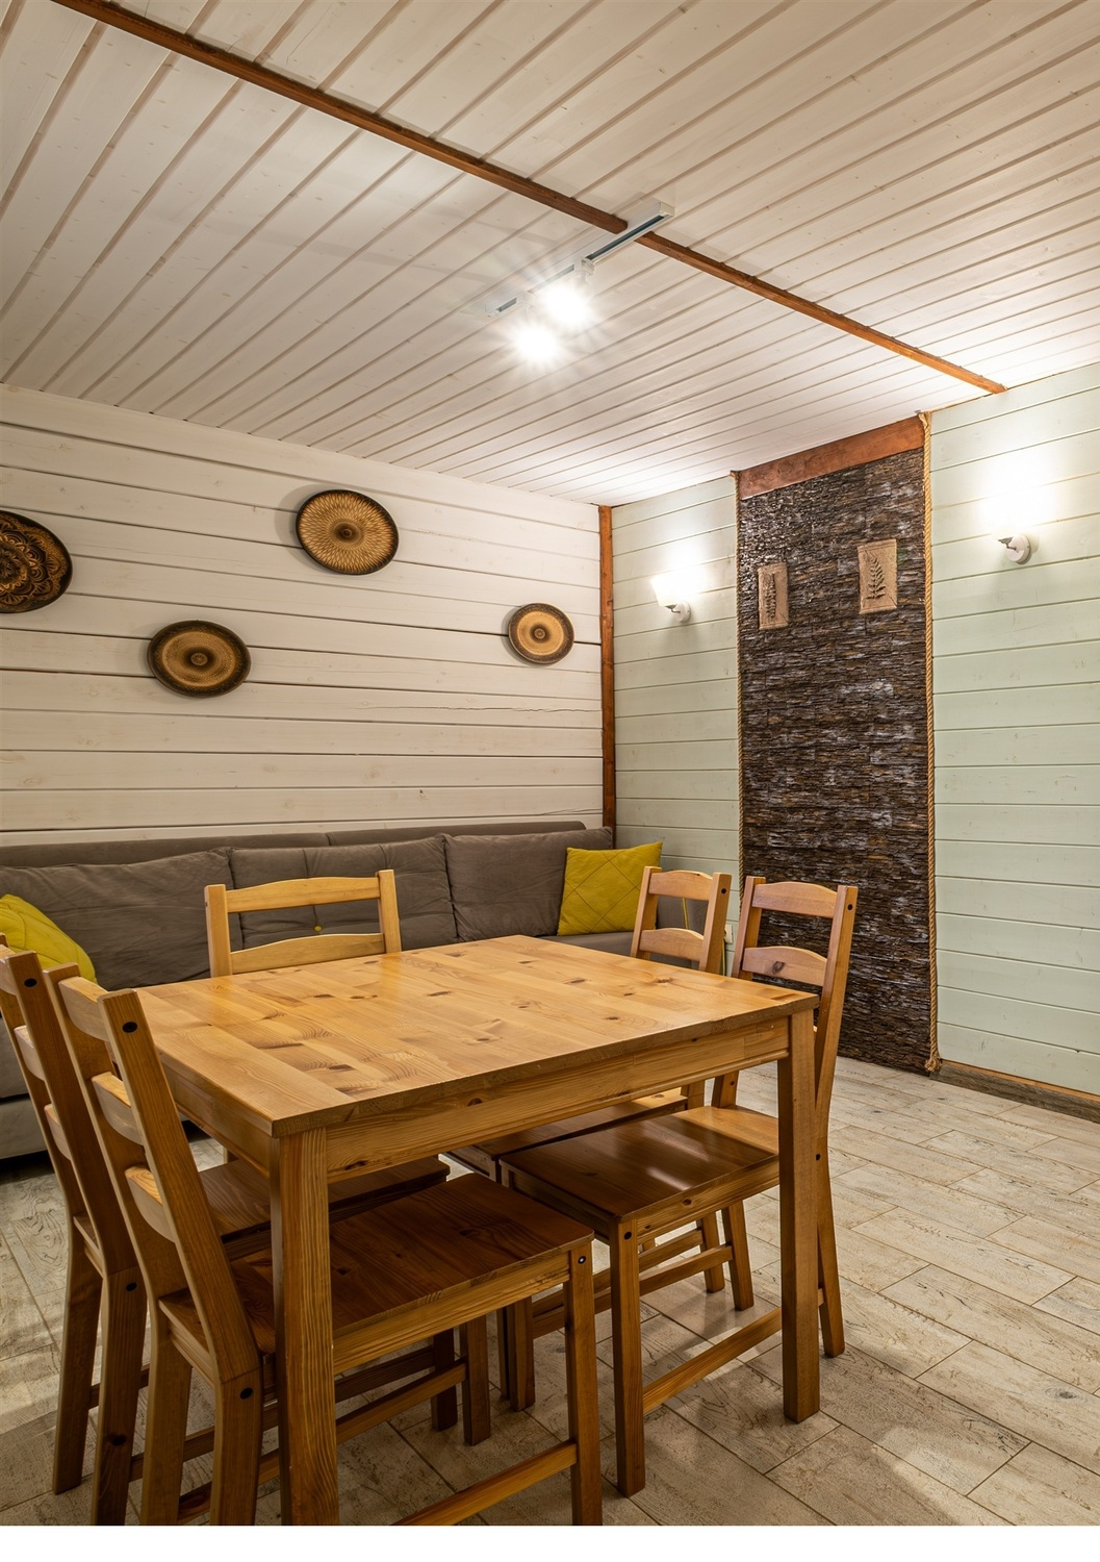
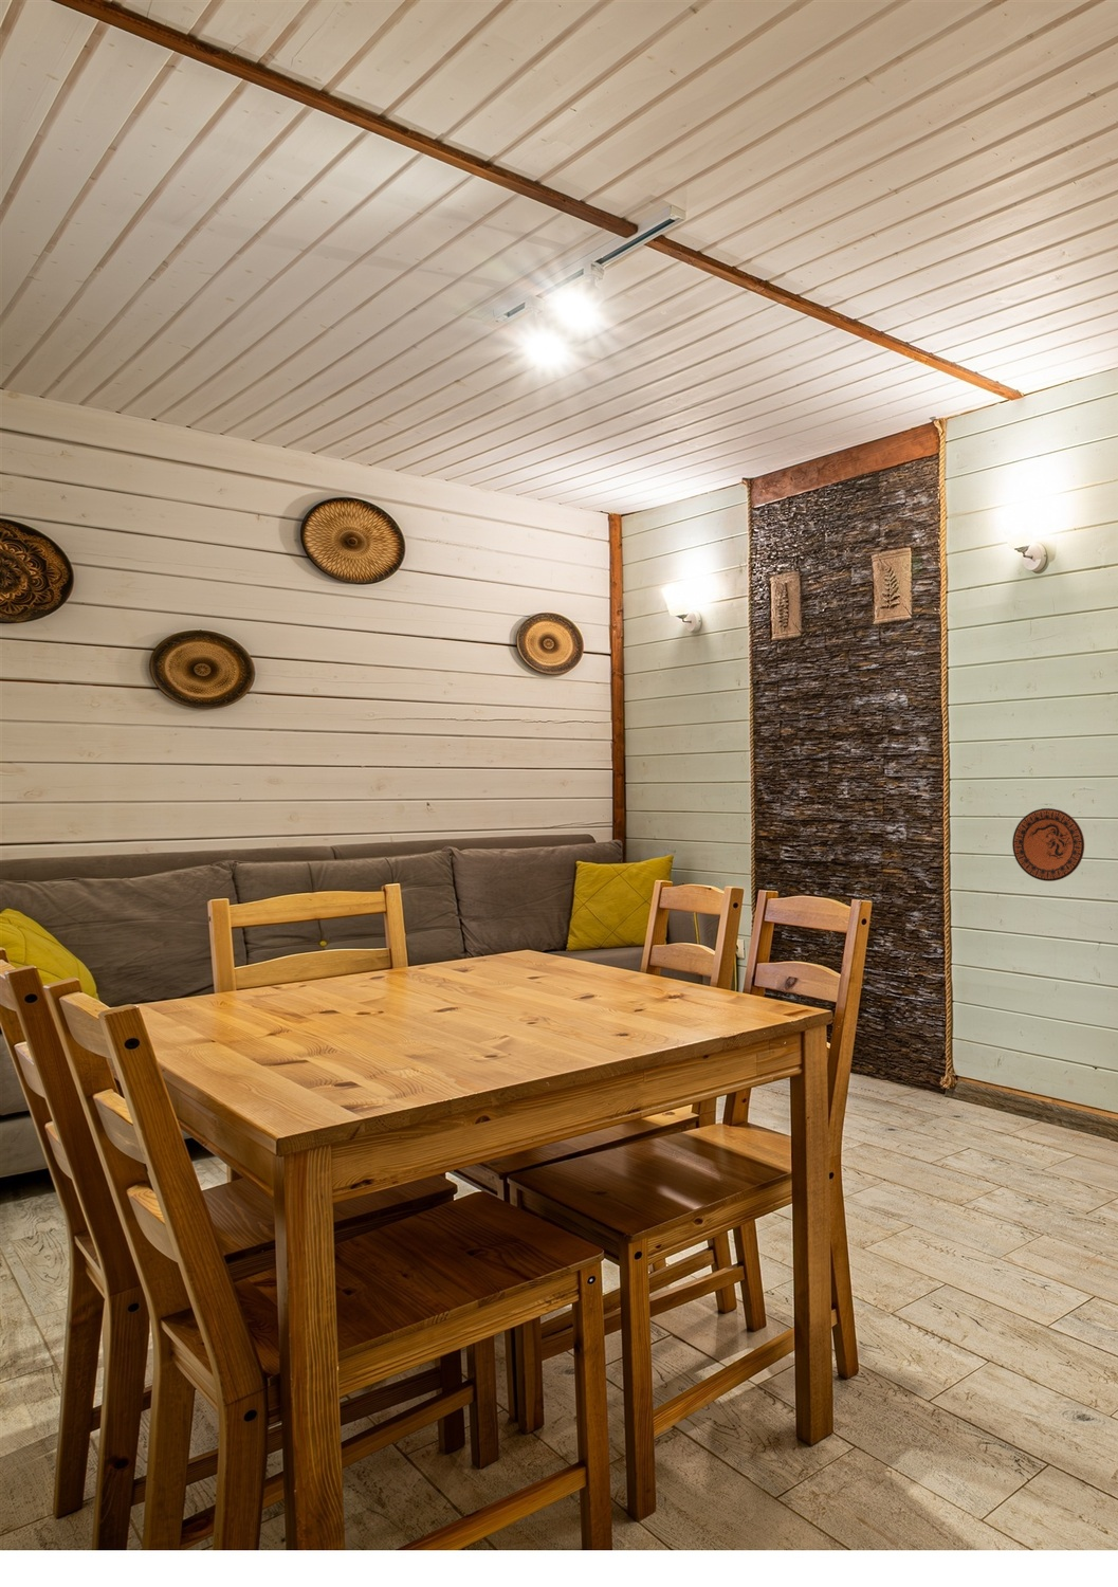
+ decorative plate [1012,807,1085,882]
